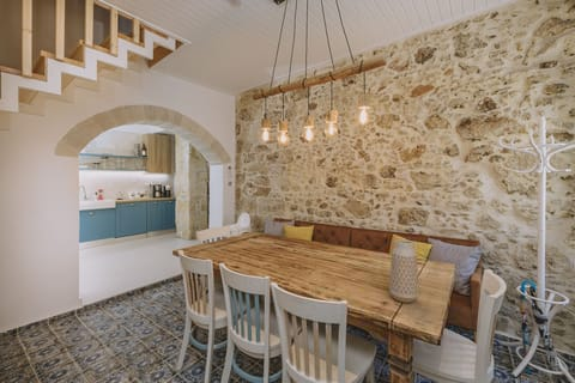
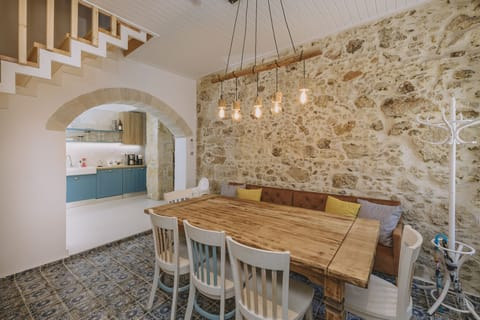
- vase [388,238,419,304]
